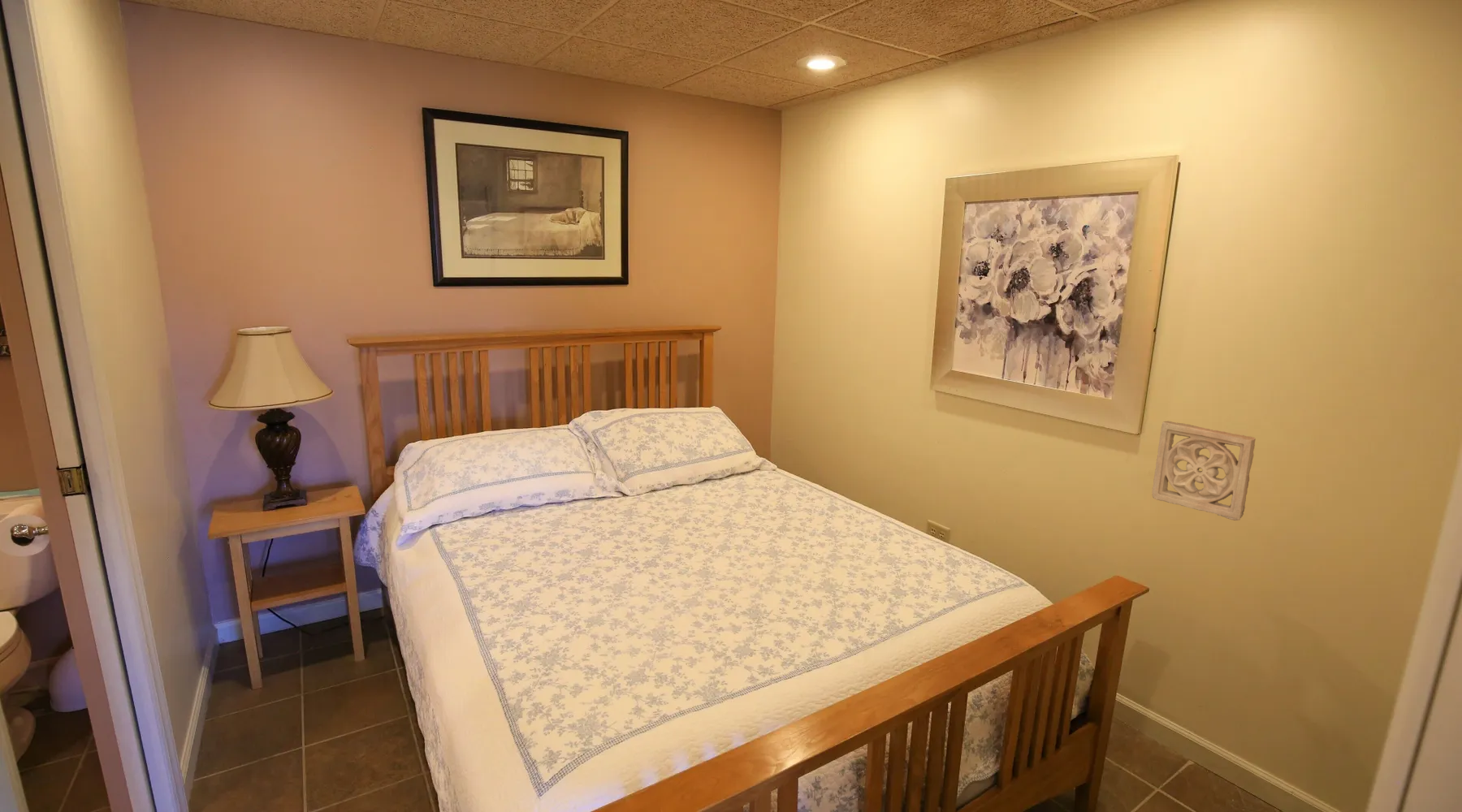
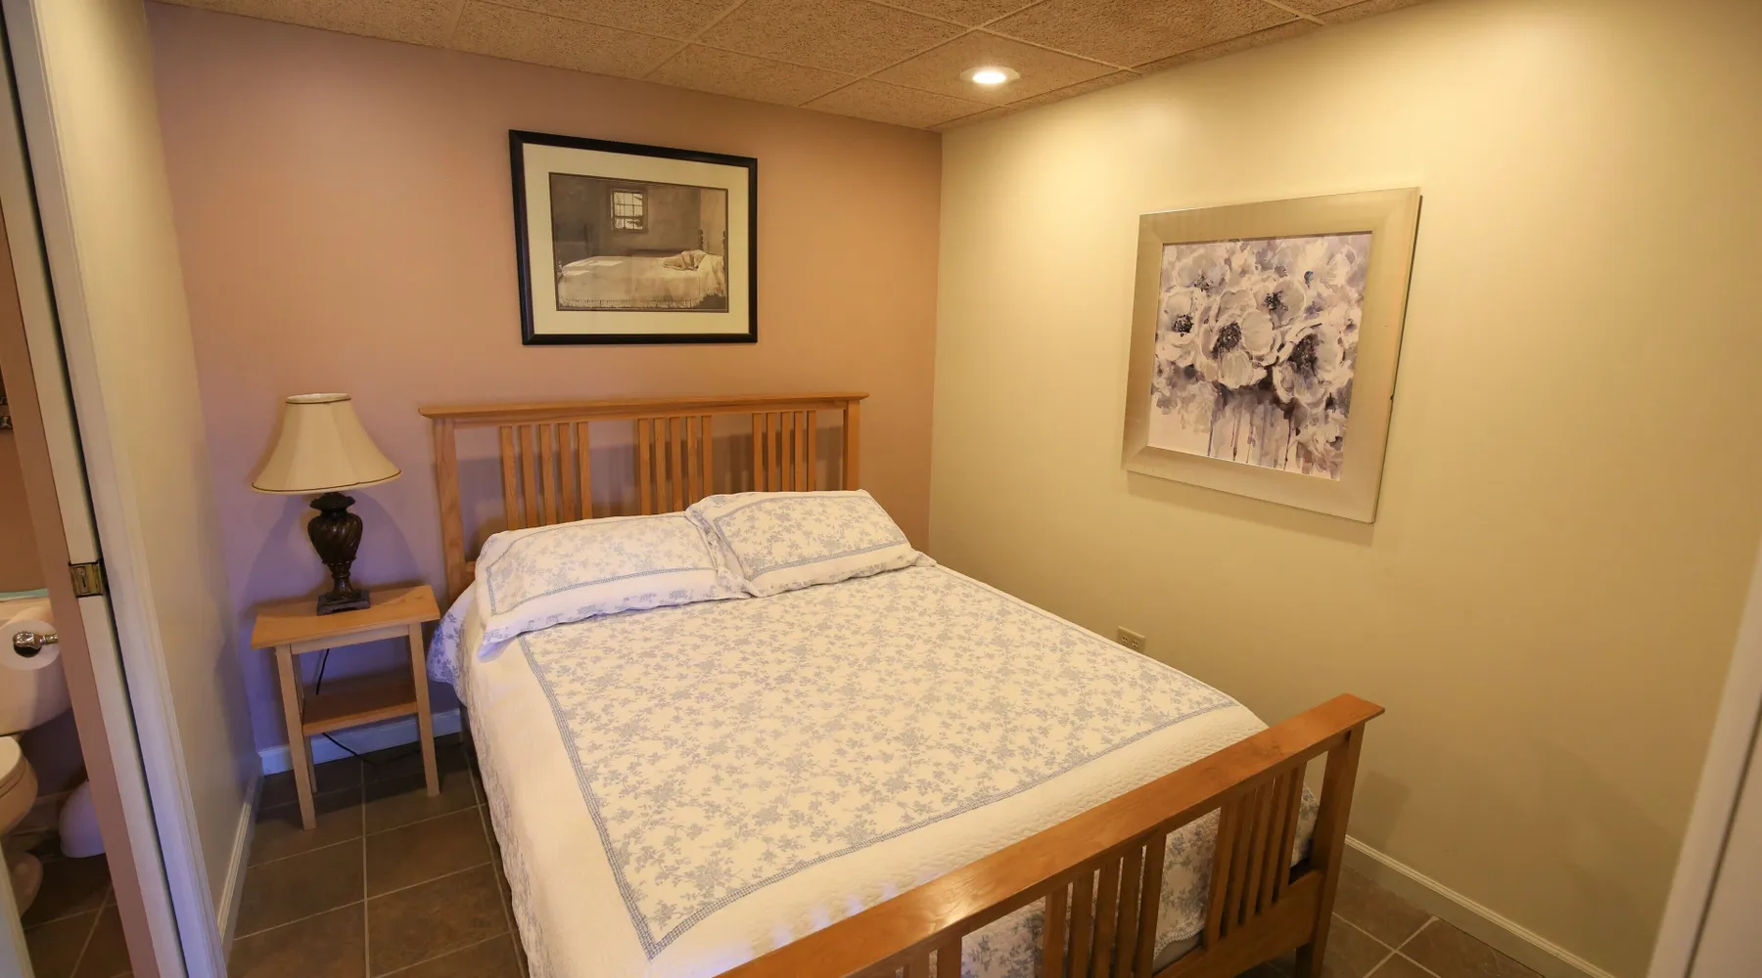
- wall ornament [1151,421,1257,521]
